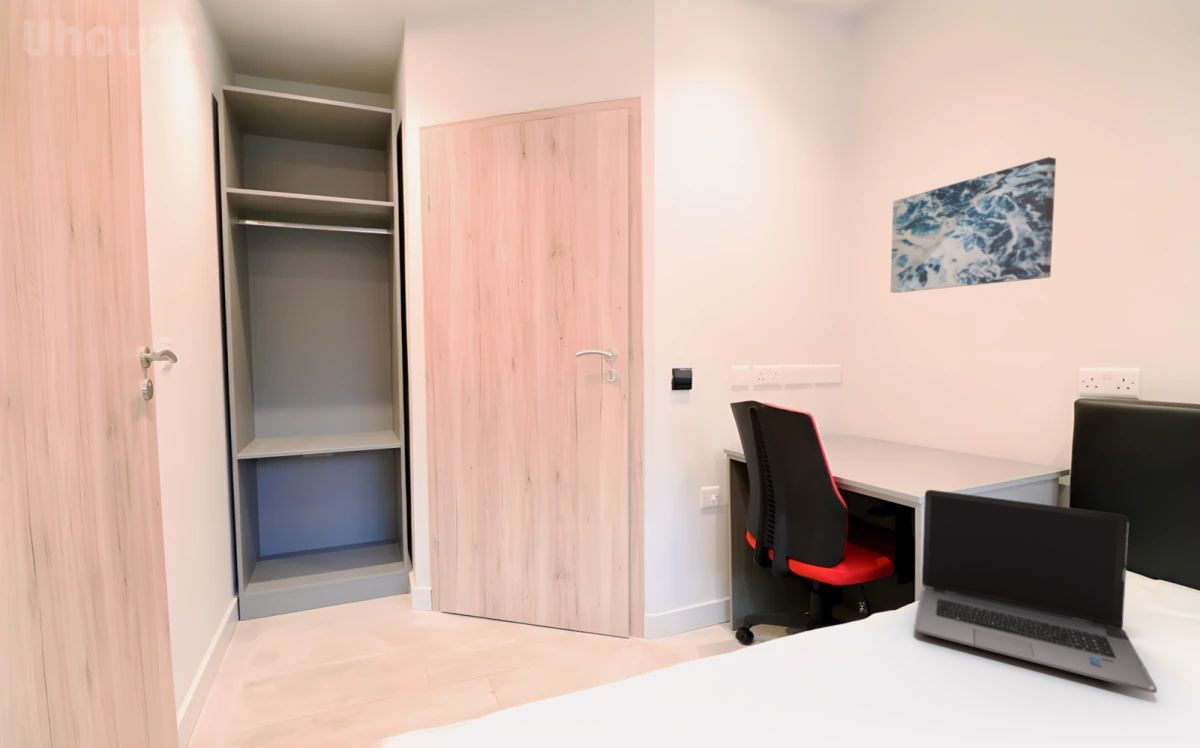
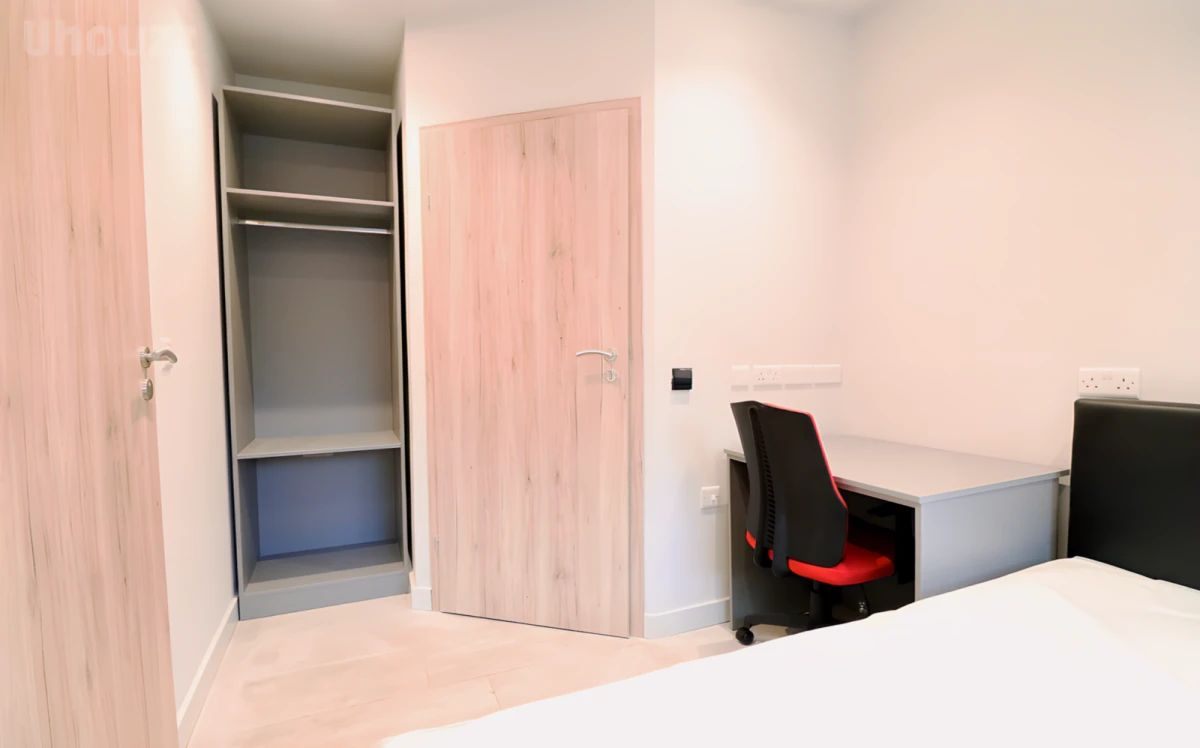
- laptop computer [913,489,1158,694]
- wall art [889,156,1057,294]
